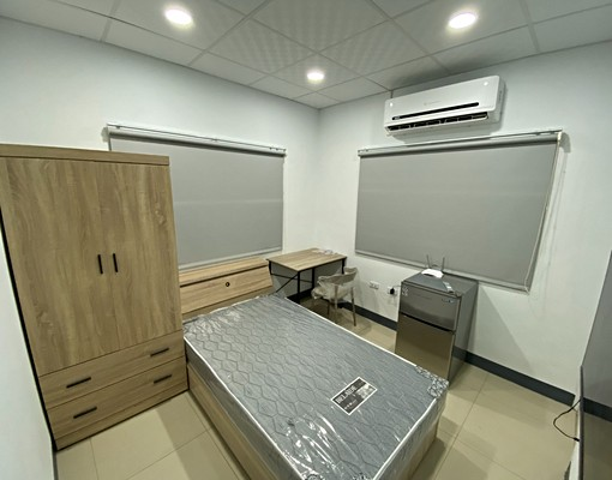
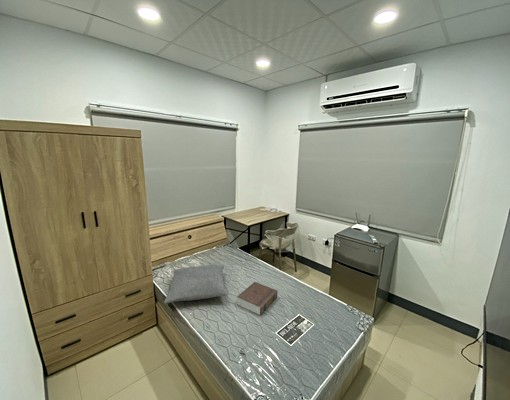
+ book [236,281,279,316]
+ pillow [163,264,229,304]
